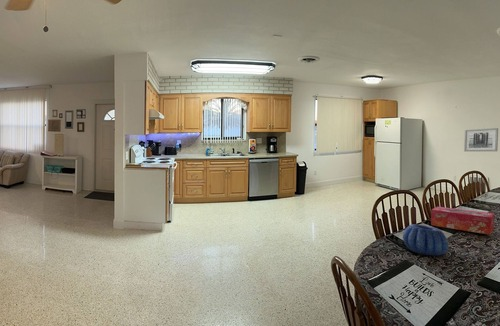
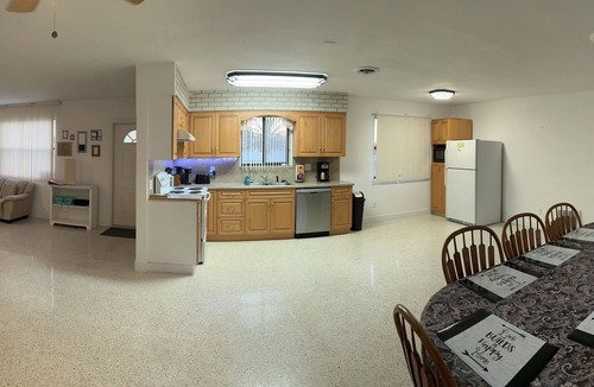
- tissue box [430,206,495,236]
- decorative bowl [402,223,450,256]
- wall art [463,127,499,152]
